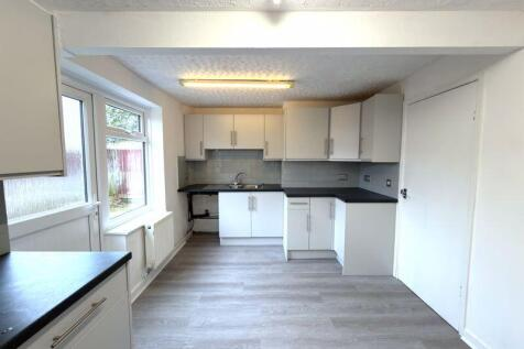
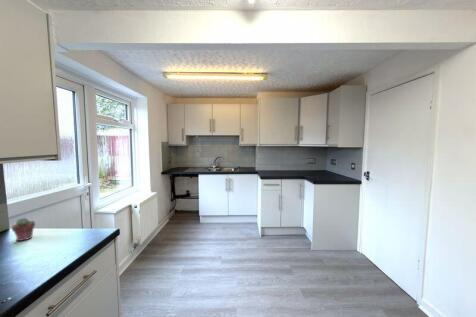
+ potted succulent [10,217,36,242]
